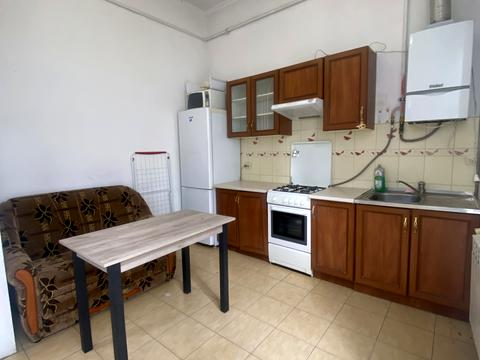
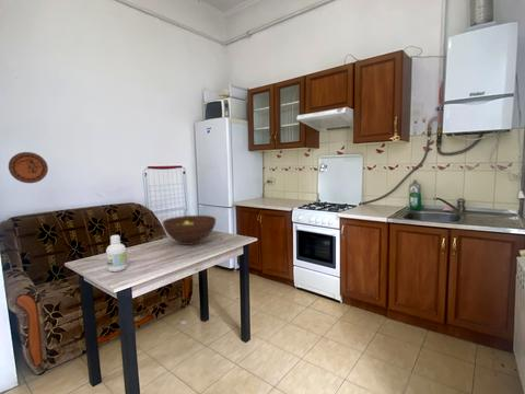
+ decorative plate [8,151,49,184]
+ fruit bowl [162,215,217,246]
+ bottle [105,234,128,273]
